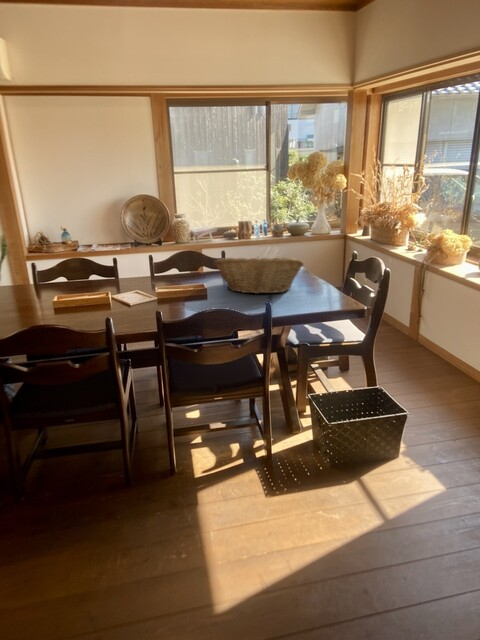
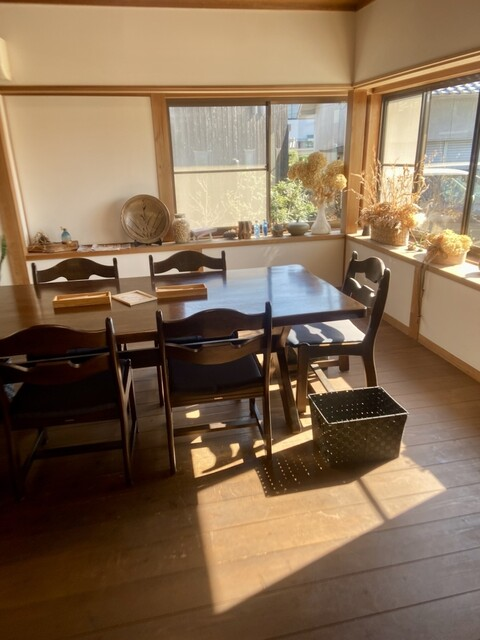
- fruit basket [212,256,305,295]
